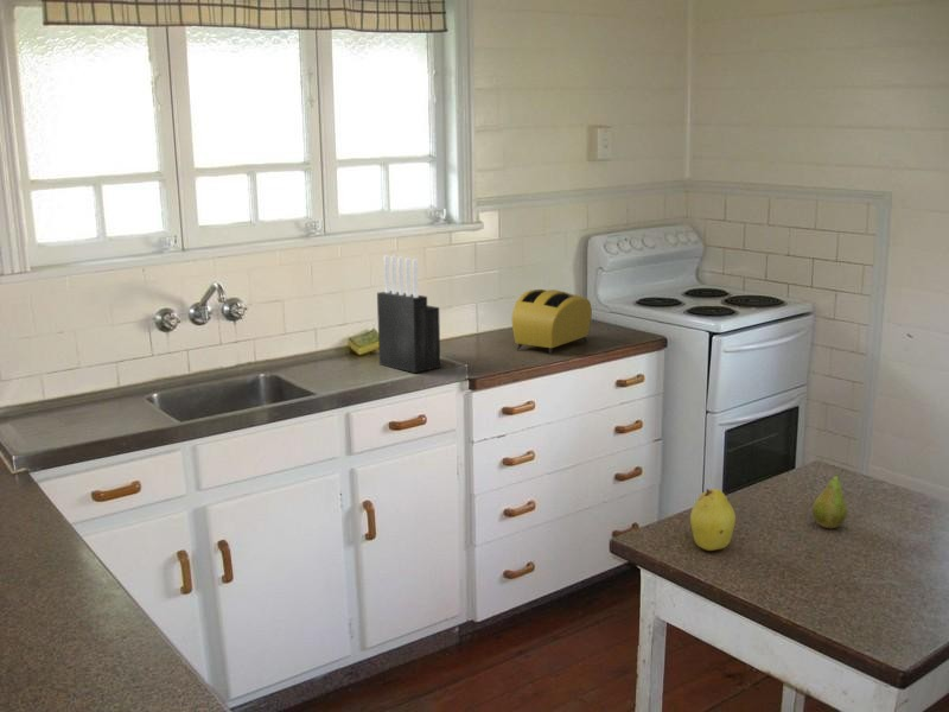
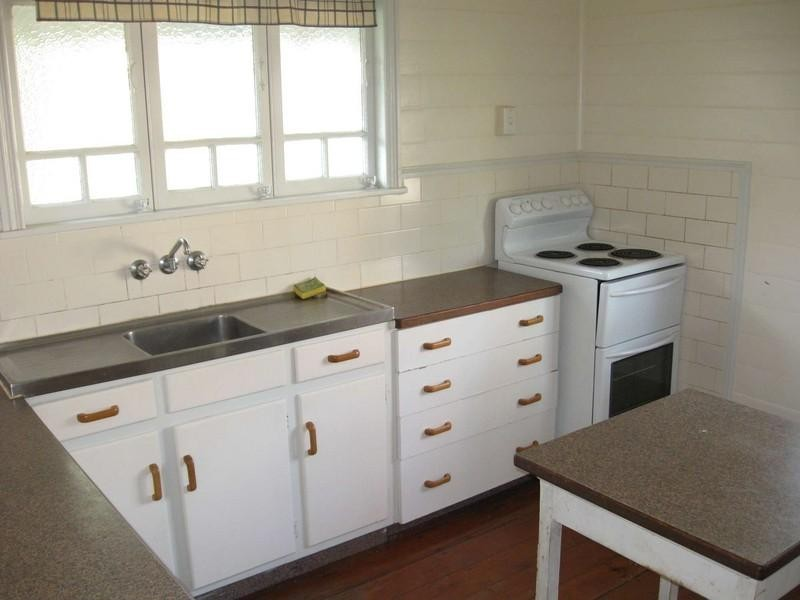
- knife block [376,254,441,374]
- toaster [511,288,593,356]
- fruit [811,468,848,529]
- fruit [689,488,737,552]
